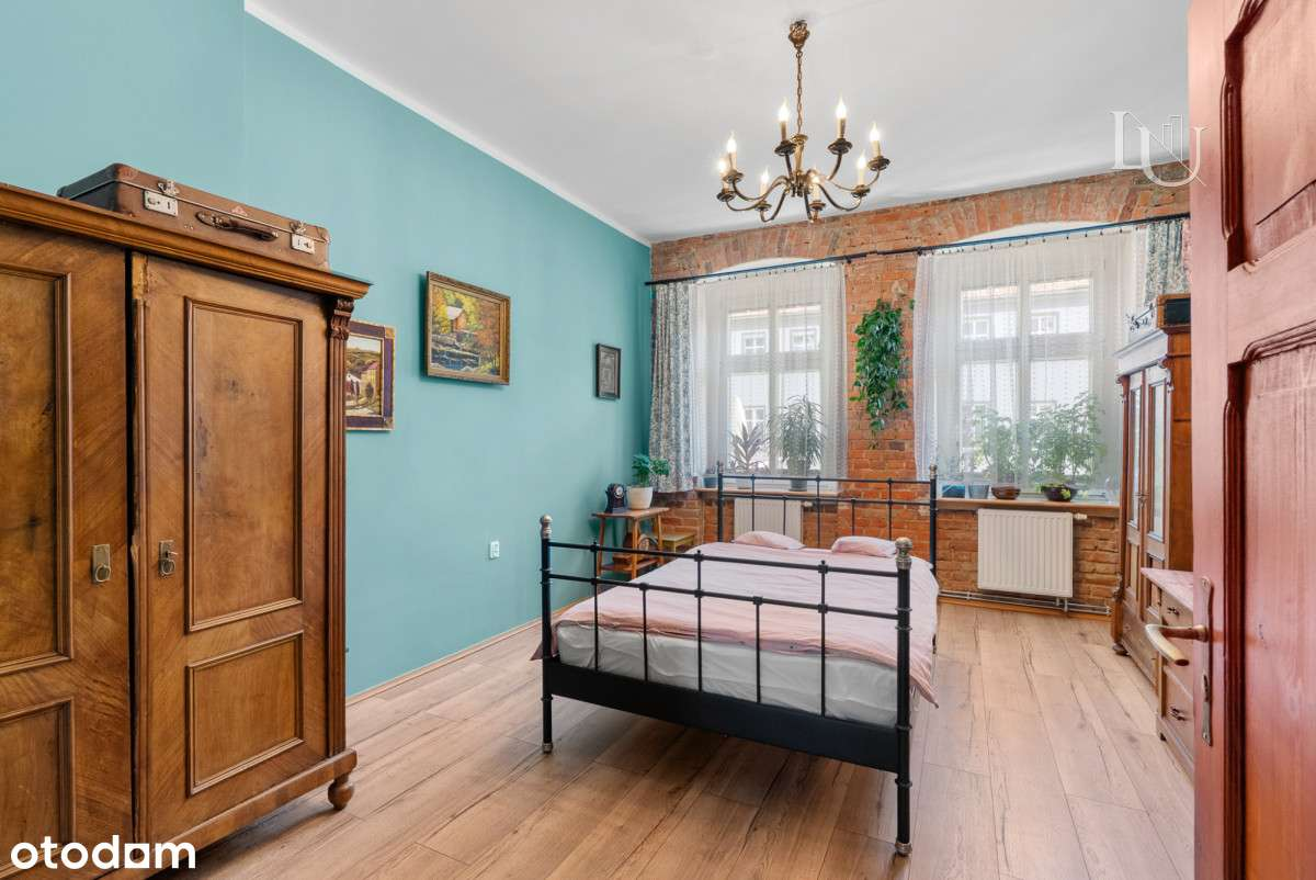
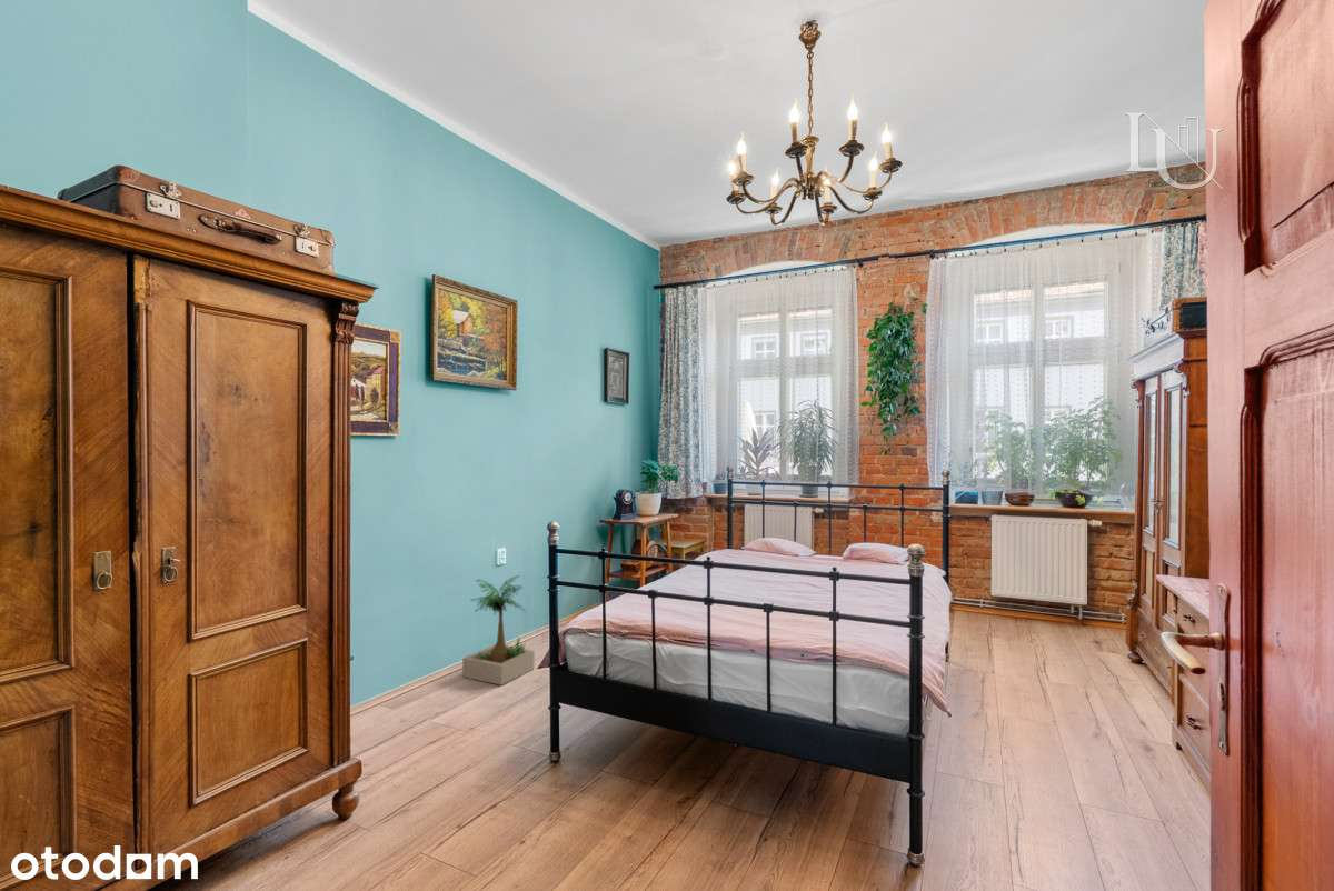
+ potted plant [461,574,536,687]
